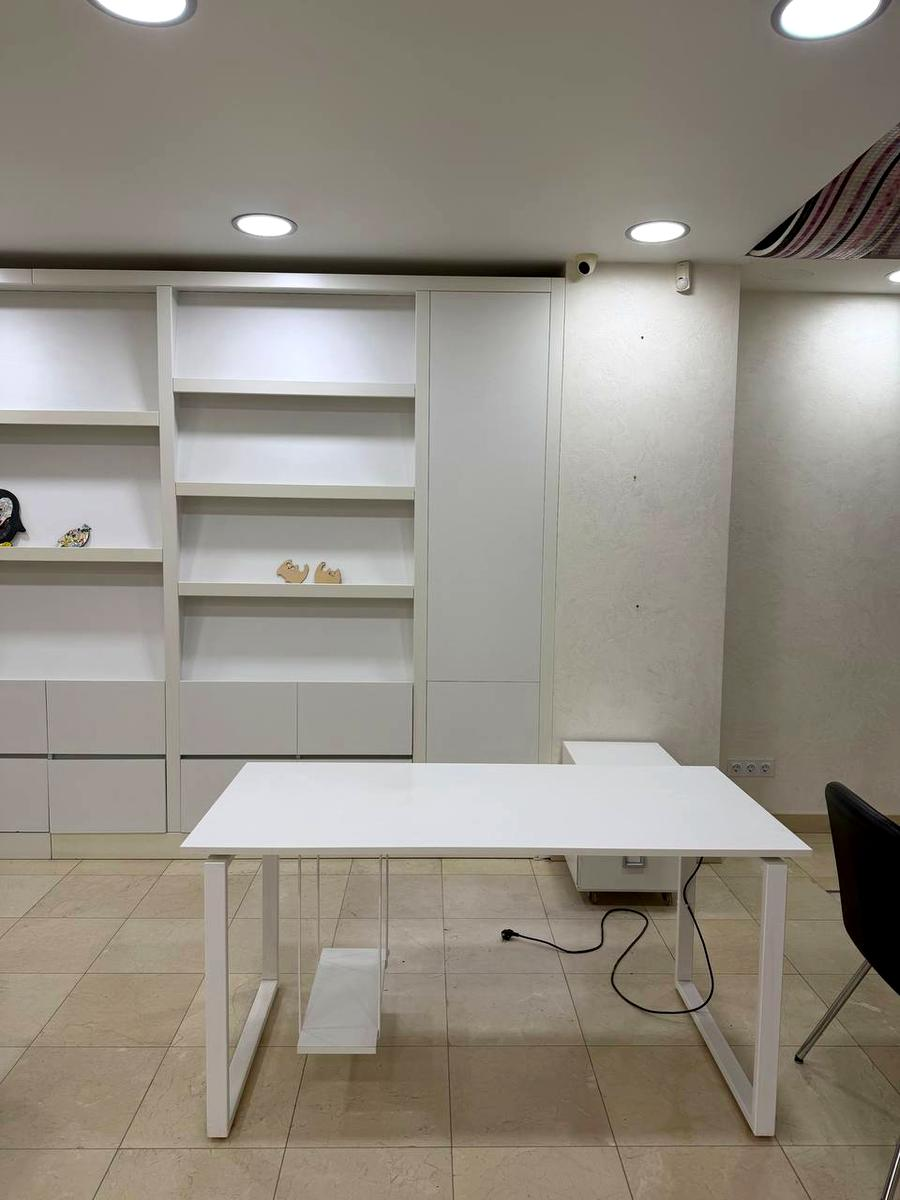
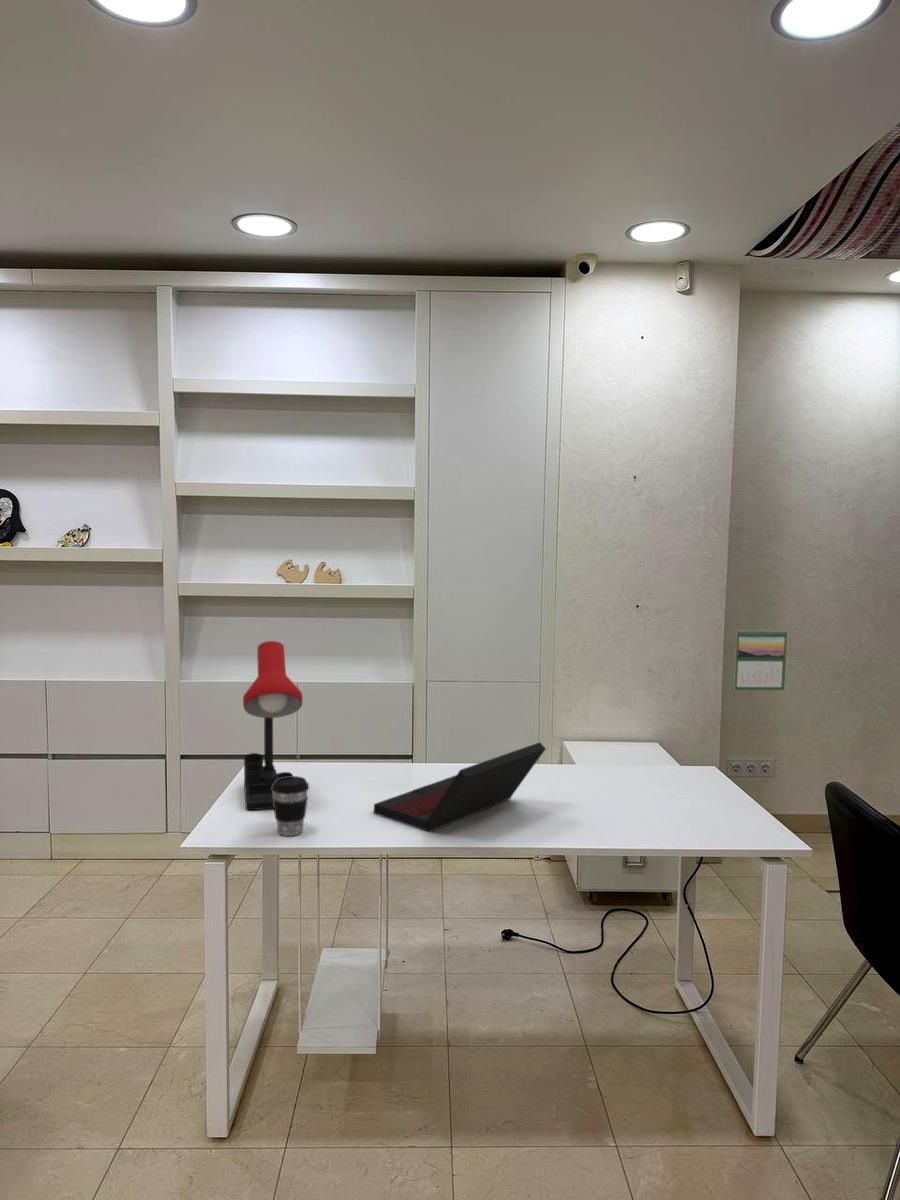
+ desk lamp [242,640,304,811]
+ calendar [733,628,788,691]
+ laptop [373,741,547,833]
+ coffee cup [271,775,310,837]
